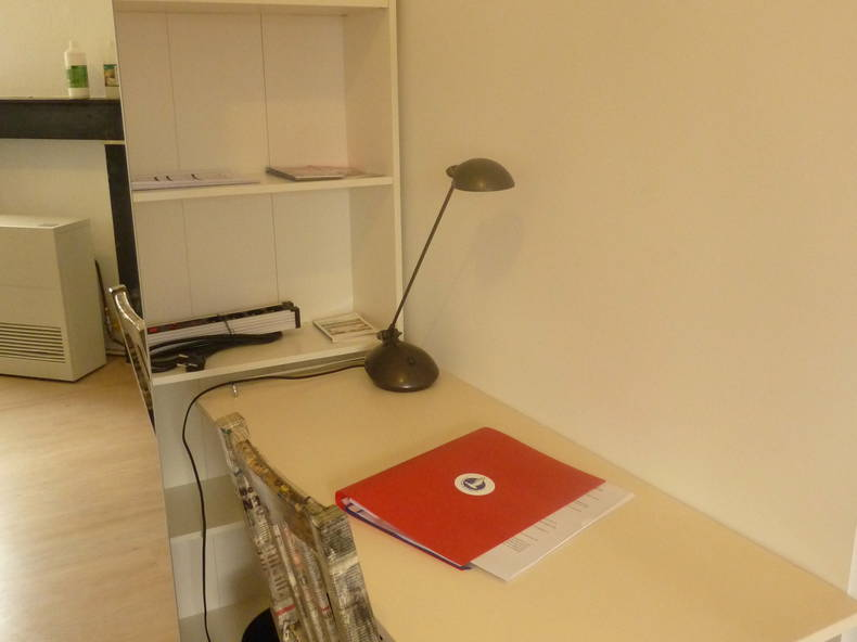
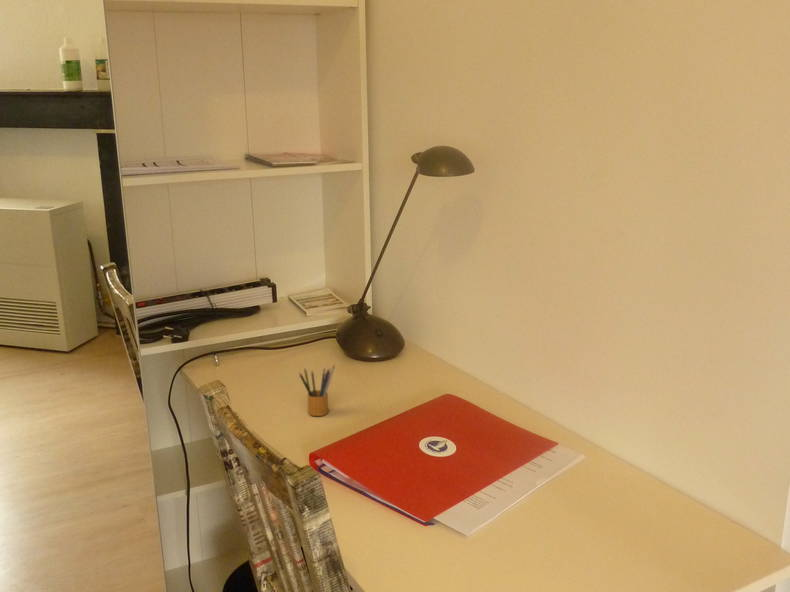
+ pencil box [298,363,336,417]
